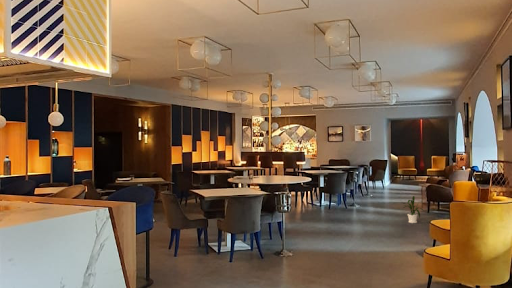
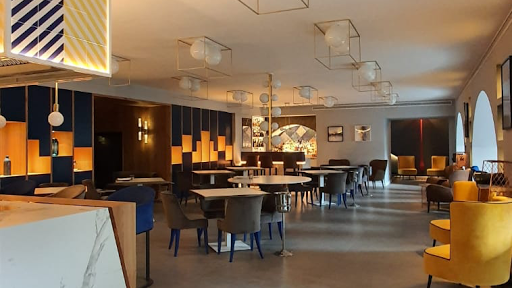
- house plant [402,195,425,224]
